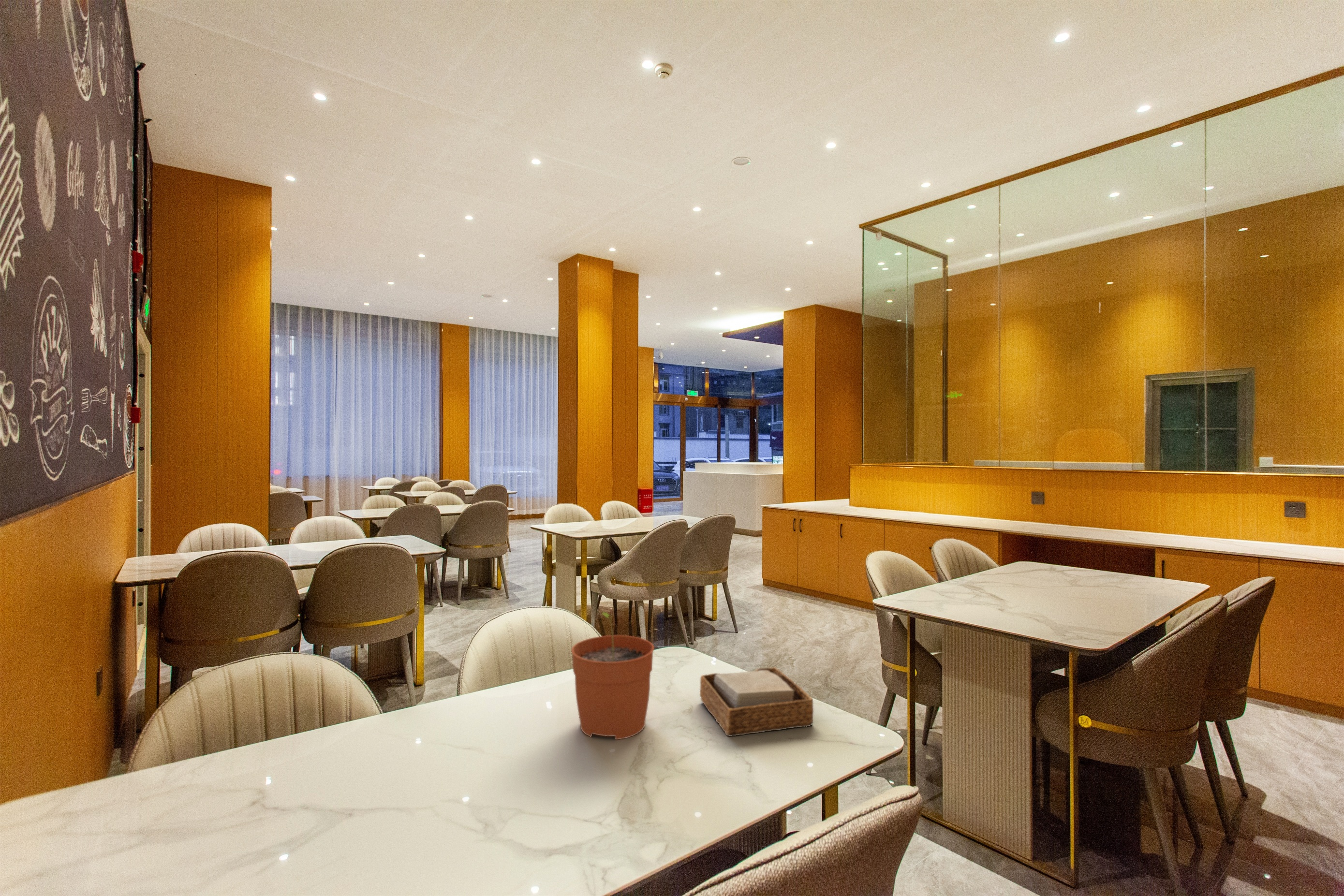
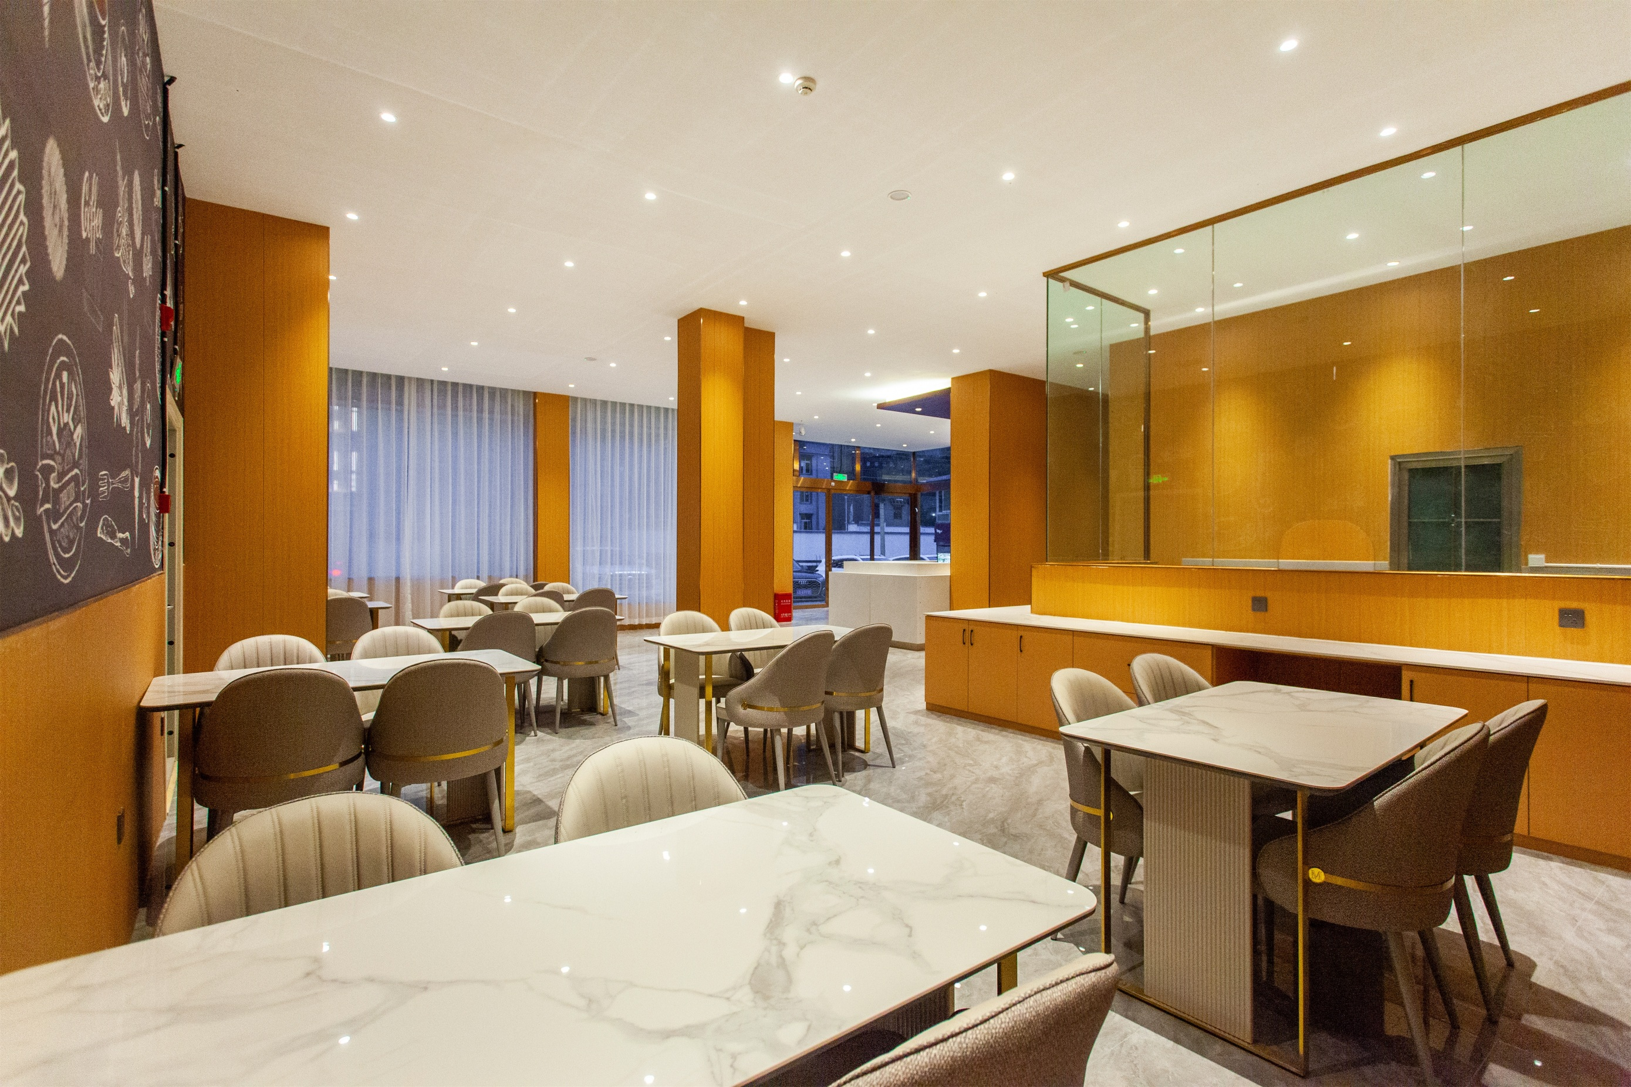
- plant pot [571,612,654,740]
- napkin holder [699,667,814,737]
